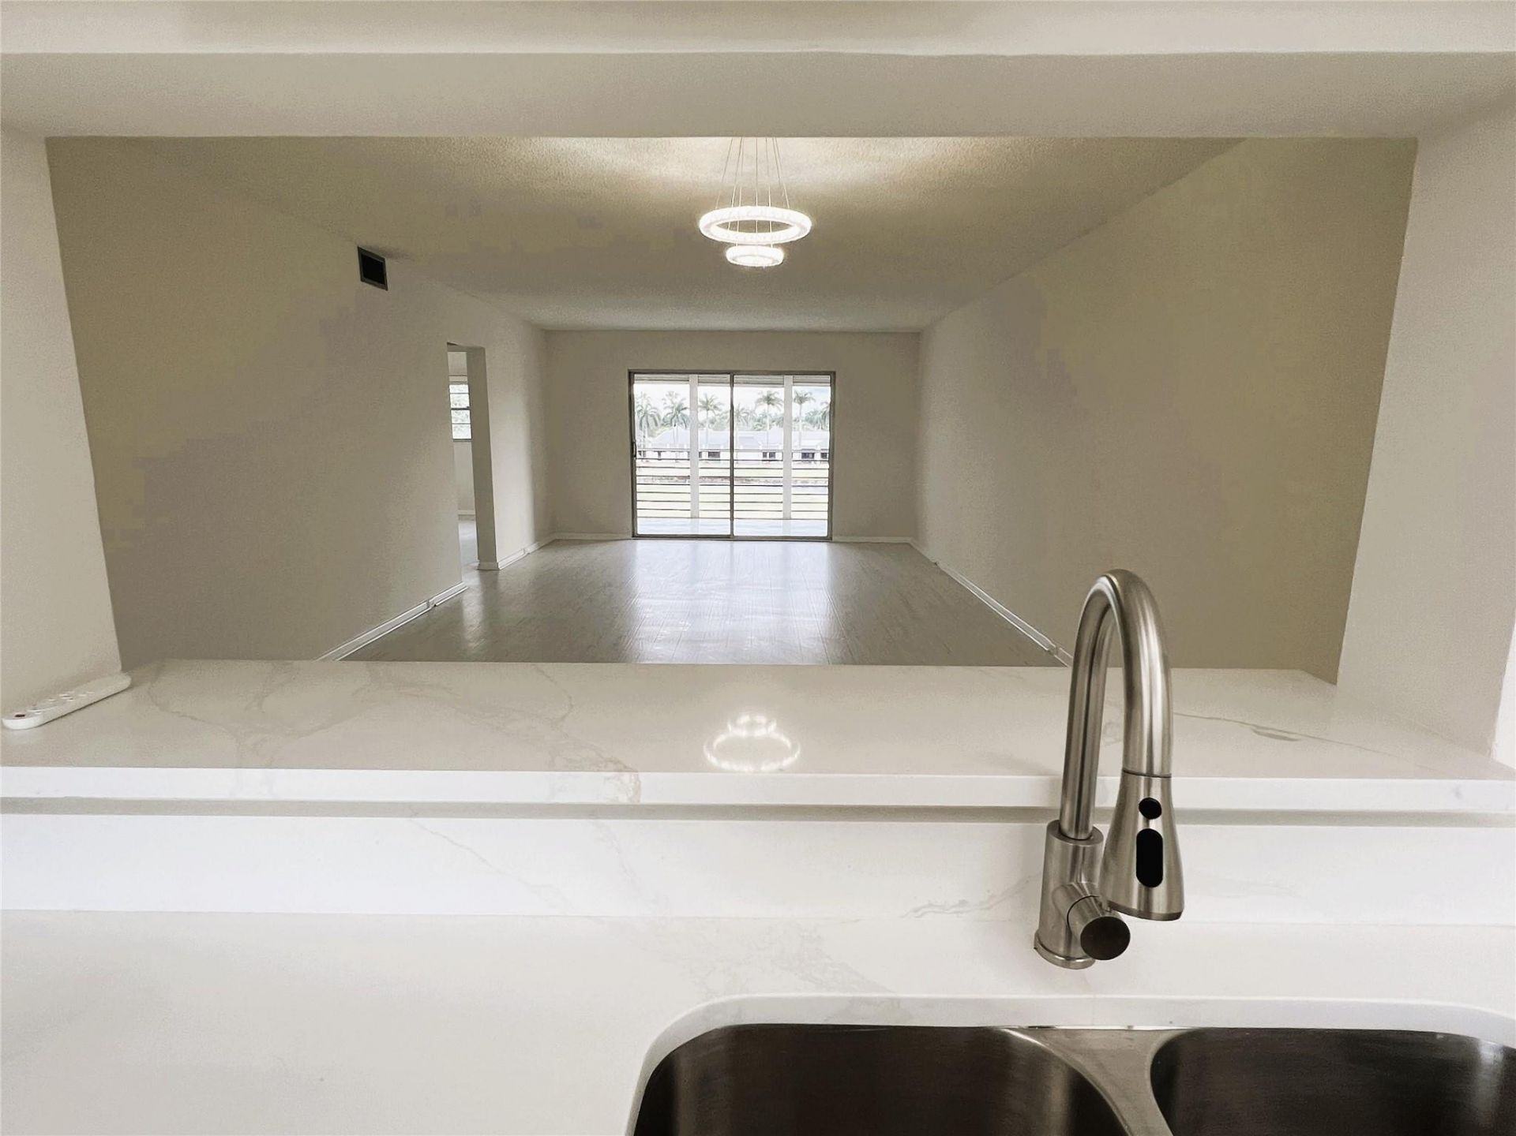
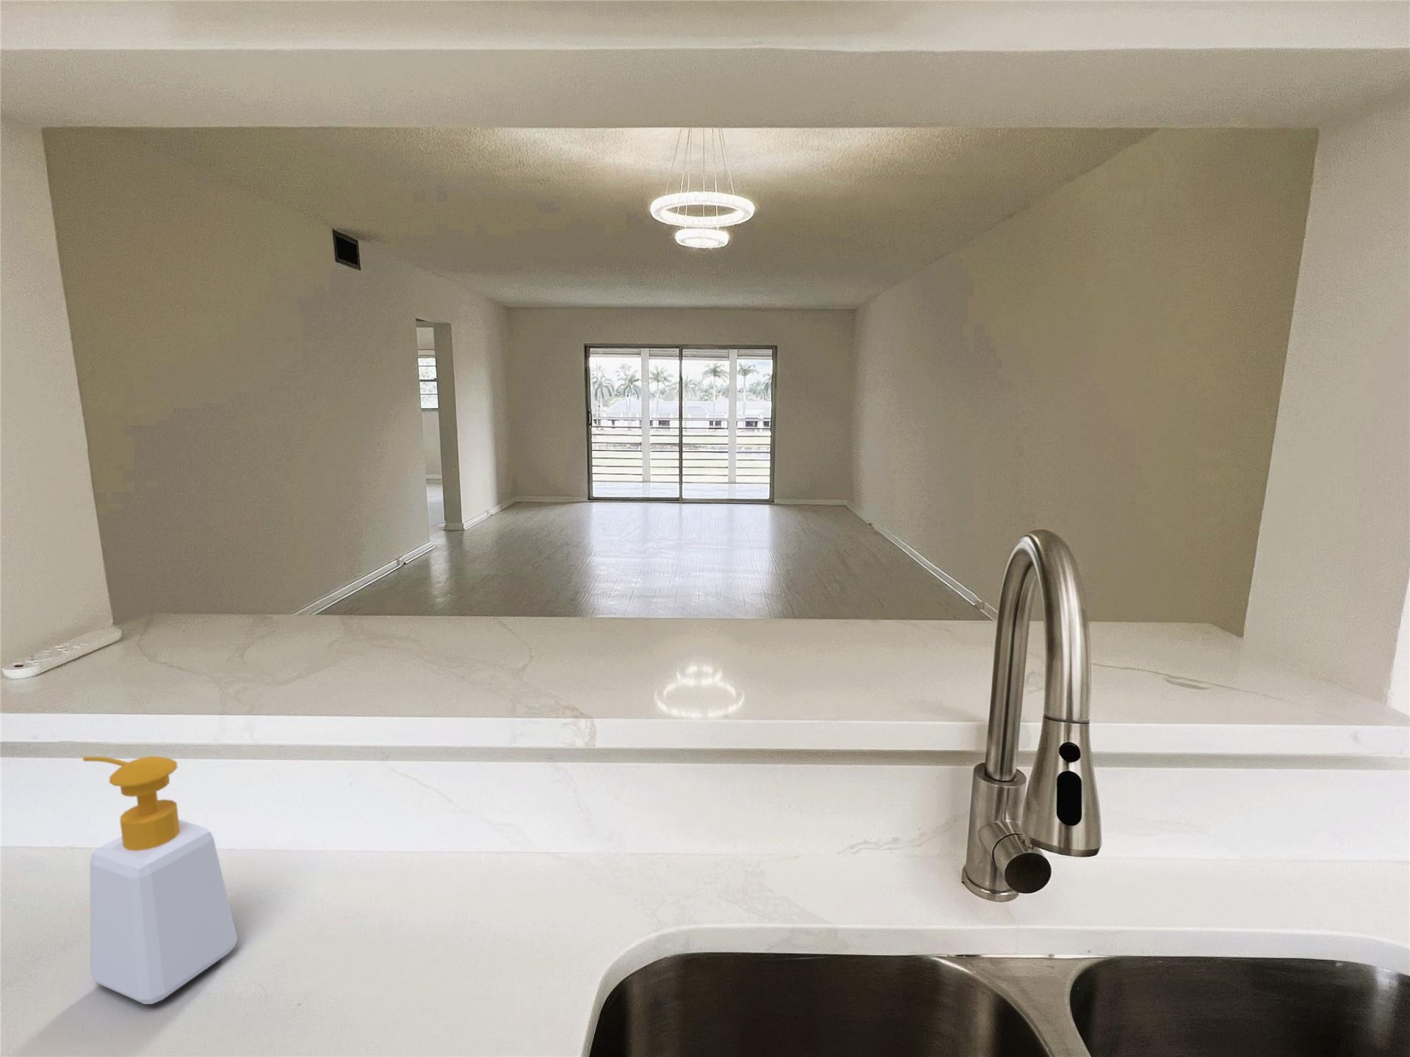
+ soap bottle [82,755,238,1005]
